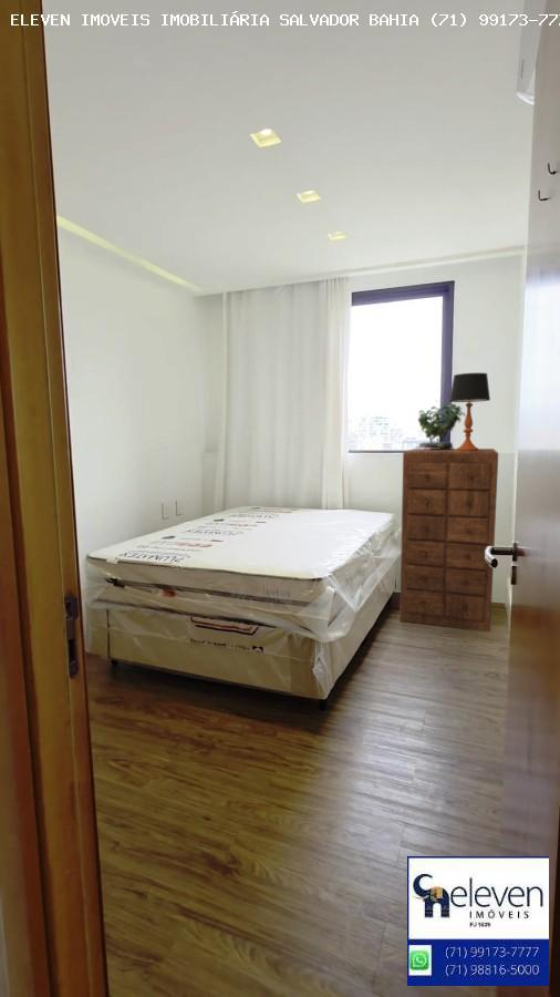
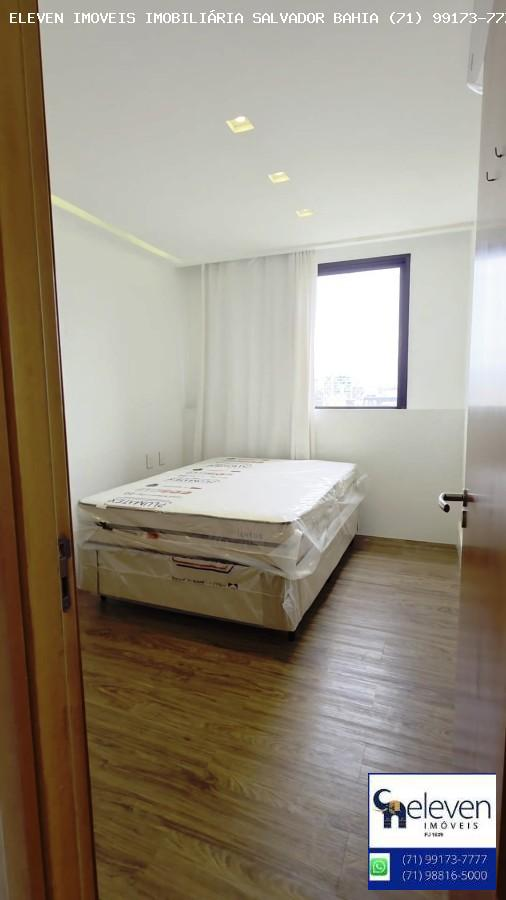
- potted plant [416,400,466,449]
- dresser [398,448,499,633]
- table lamp [448,372,491,451]
